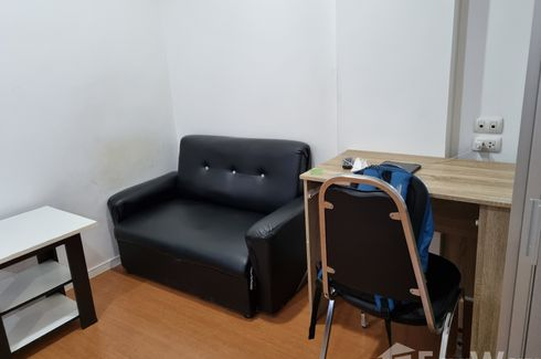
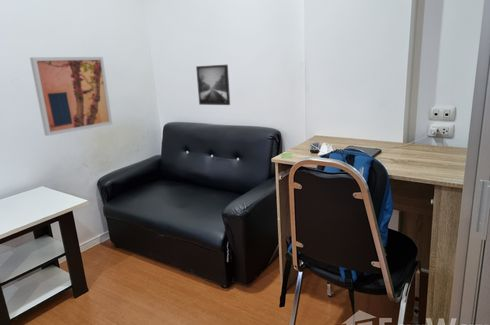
+ wall art [29,56,113,137]
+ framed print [195,64,231,106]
